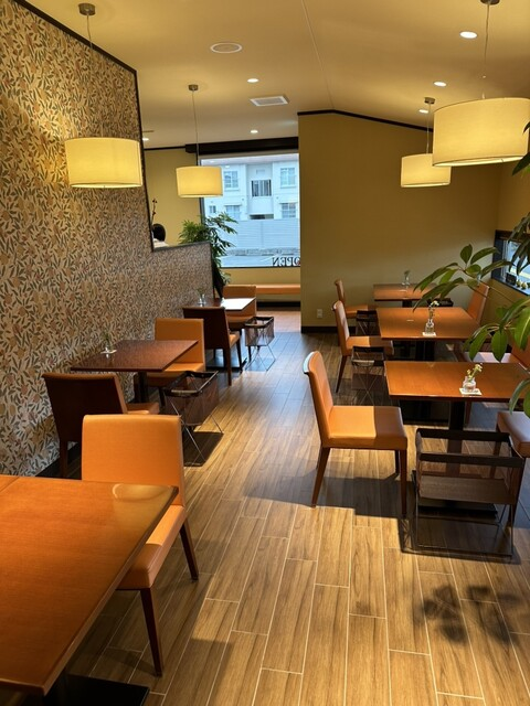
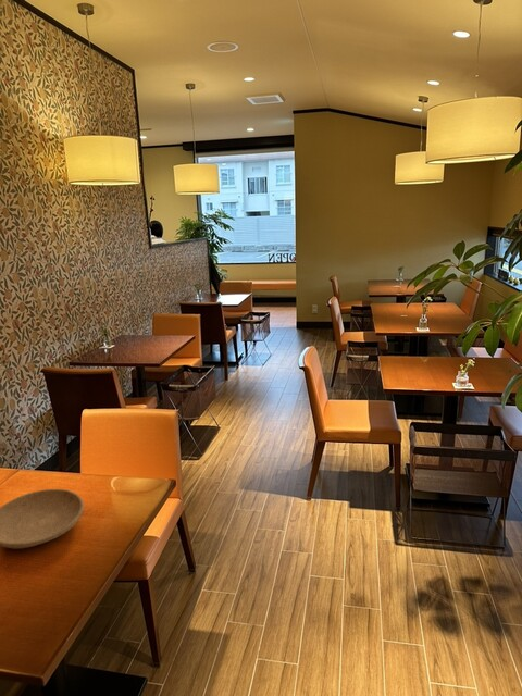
+ plate [0,488,85,549]
